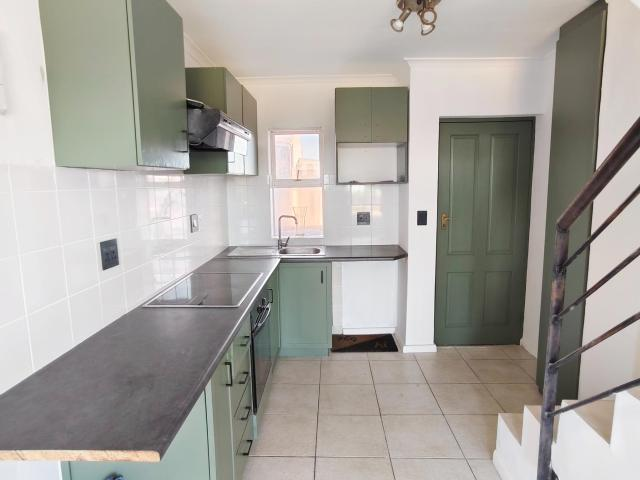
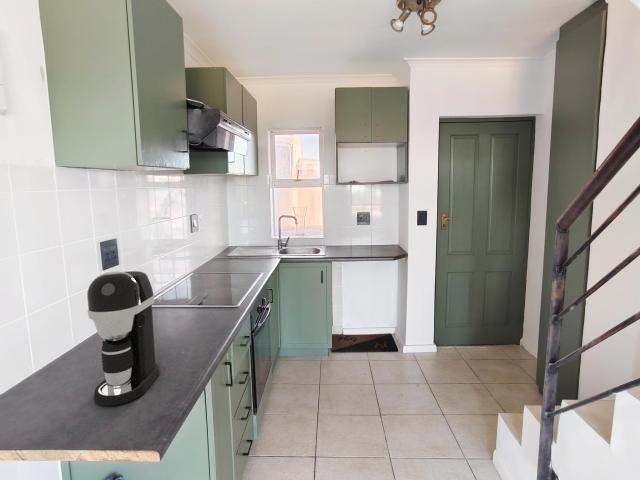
+ coffee maker [86,270,161,407]
